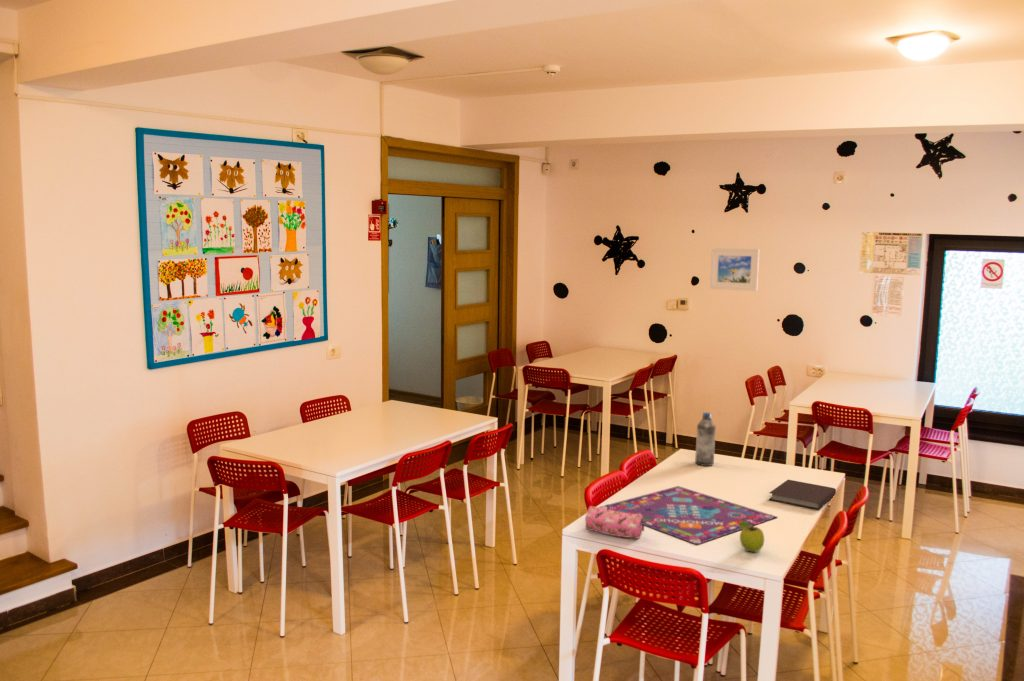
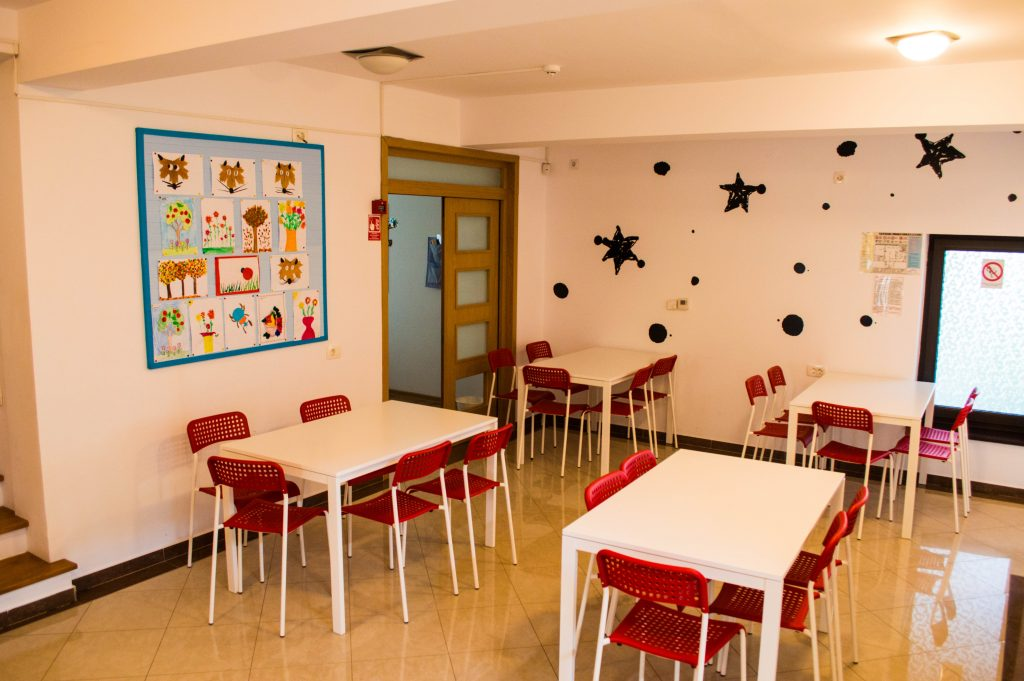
- notebook [768,479,837,510]
- pencil case [584,505,645,540]
- water bottle [694,411,717,467]
- fruit [739,521,765,553]
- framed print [709,247,761,292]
- gameboard [598,485,778,546]
